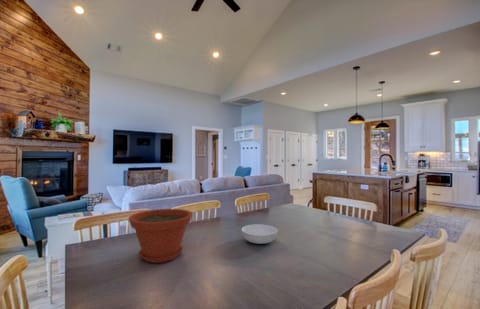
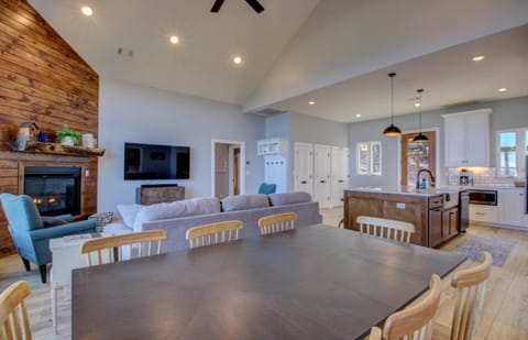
- plant pot [127,208,193,264]
- serving bowl [241,223,279,245]
